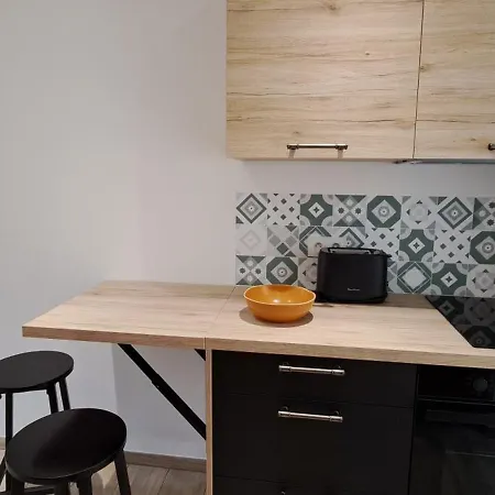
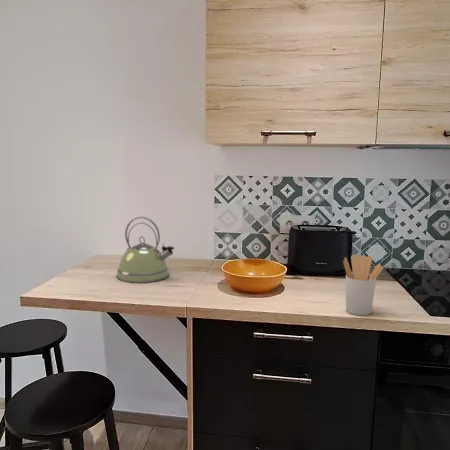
+ kettle [115,216,175,284]
+ utensil holder [343,254,384,316]
